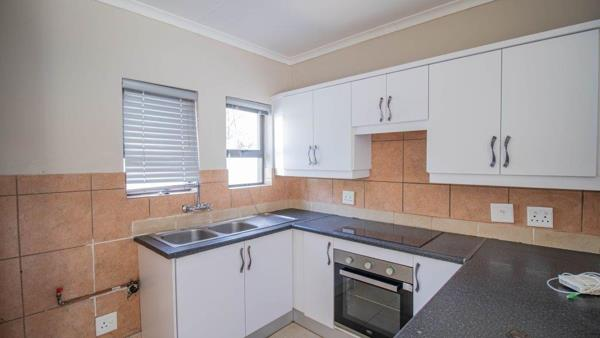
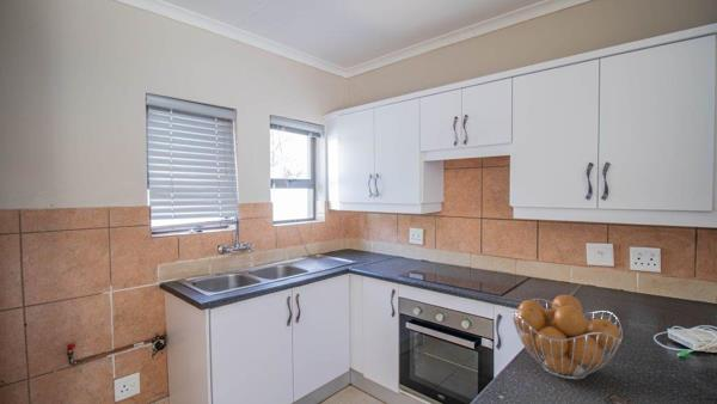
+ fruit basket [511,294,624,381]
